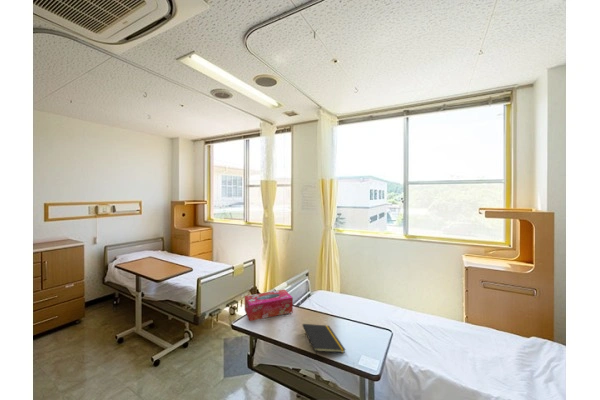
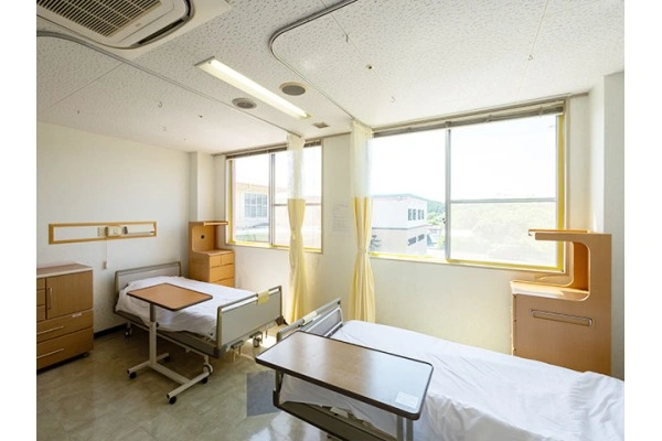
- tissue box [244,288,294,322]
- notepad [302,323,346,359]
